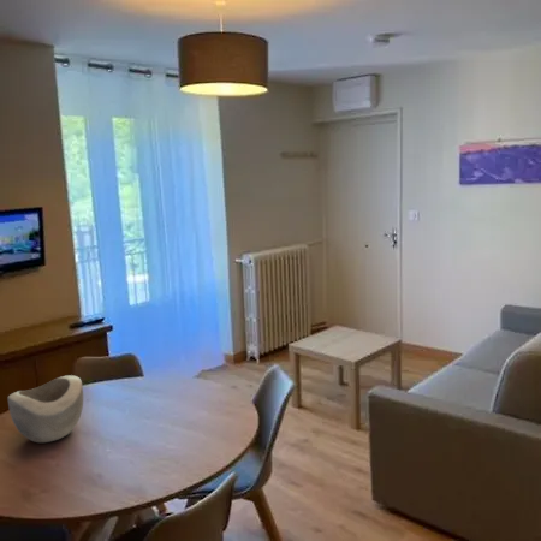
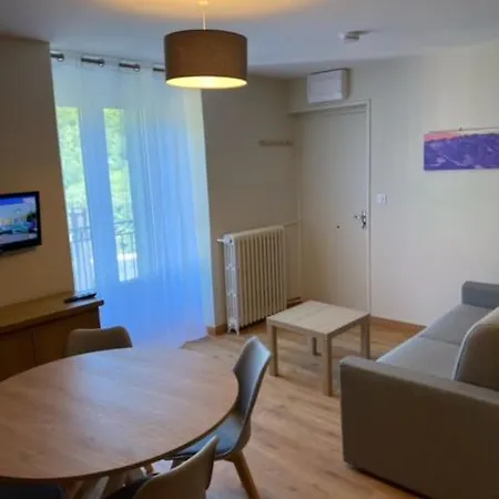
- decorative bowl [6,374,84,444]
